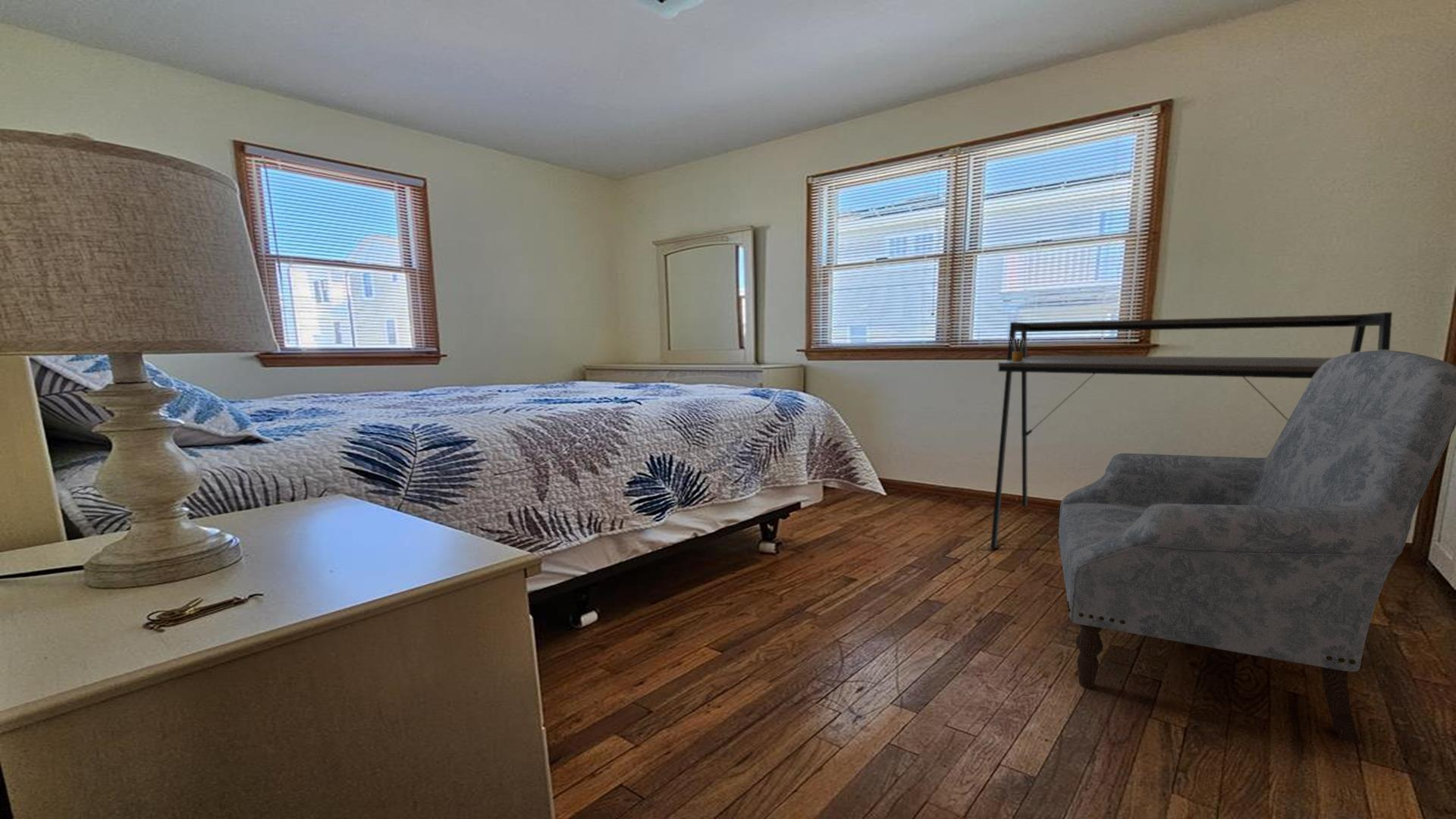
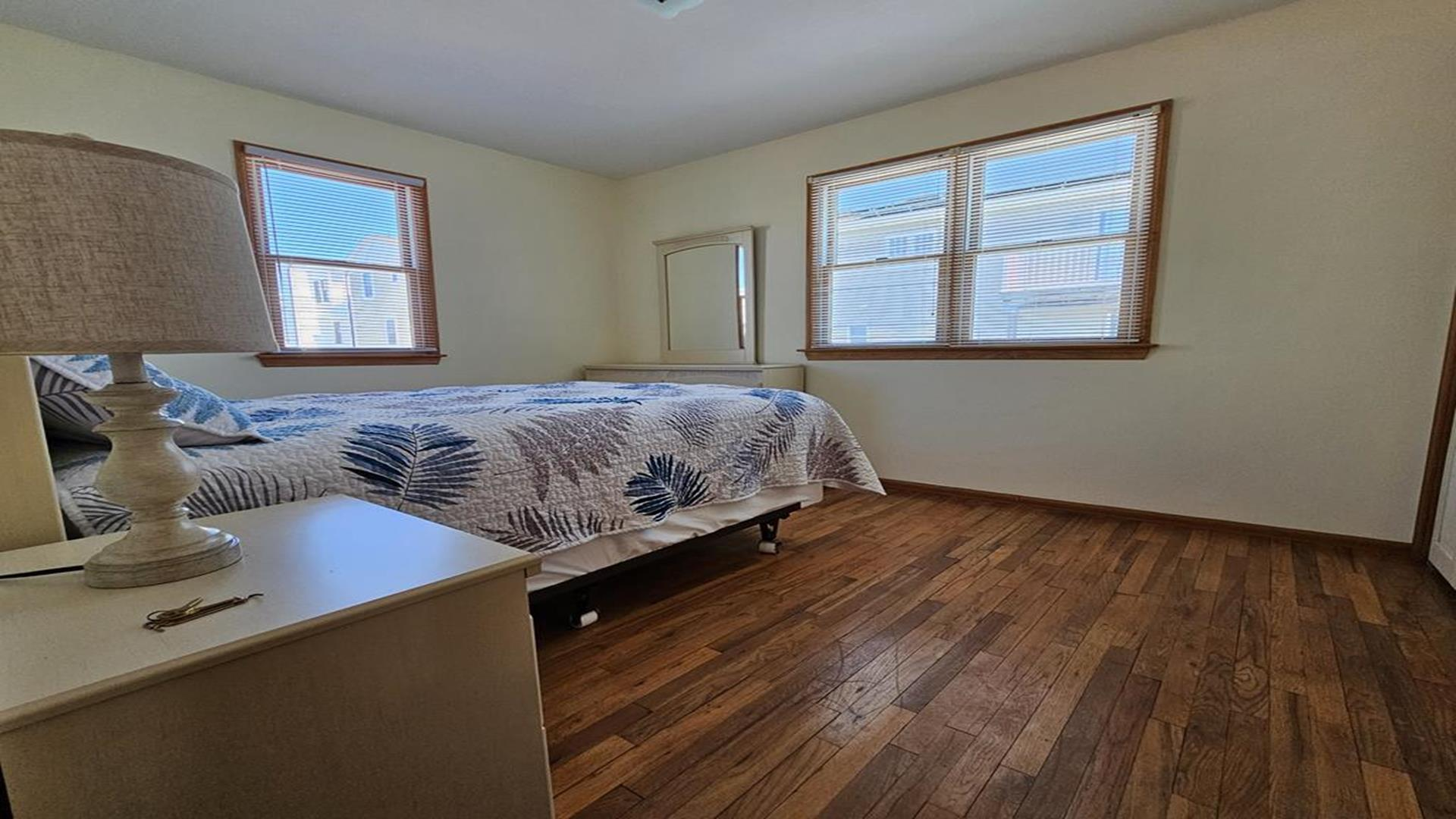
- armchair [1056,350,1456,745]
- pencil box [1010,337,1025,362]
- desk [990,312,1393,550]
